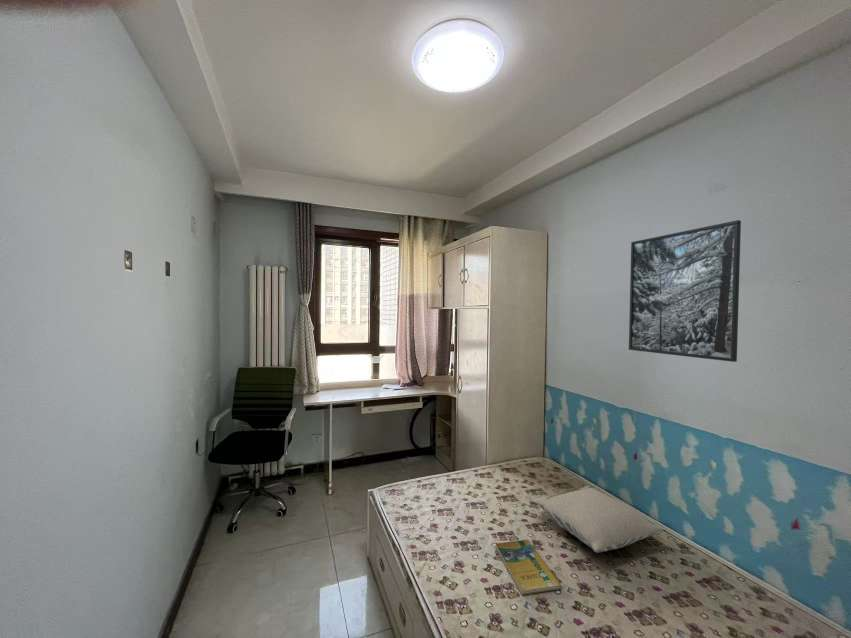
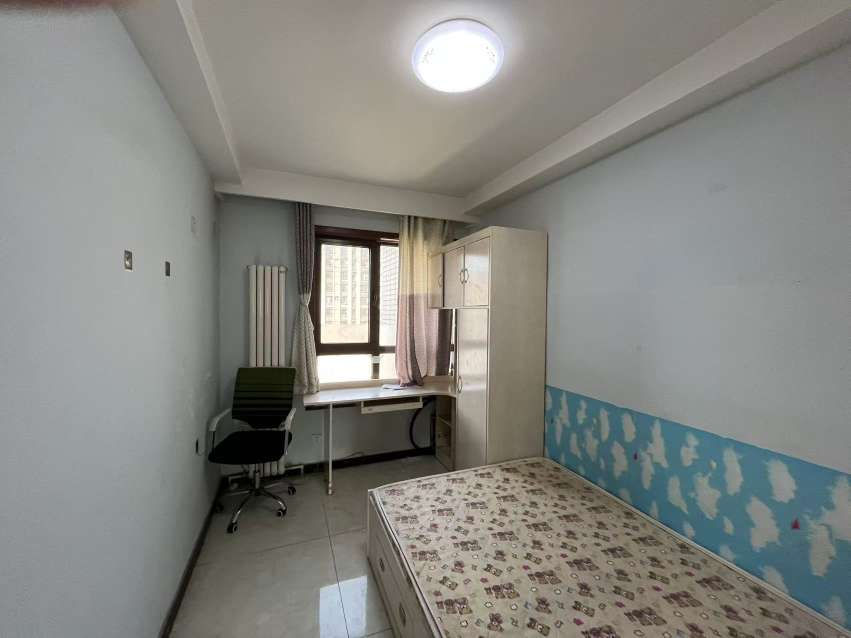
- pillow [531,485,665,554]
- booklet [494,539,562,596]
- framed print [628,219,742,363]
